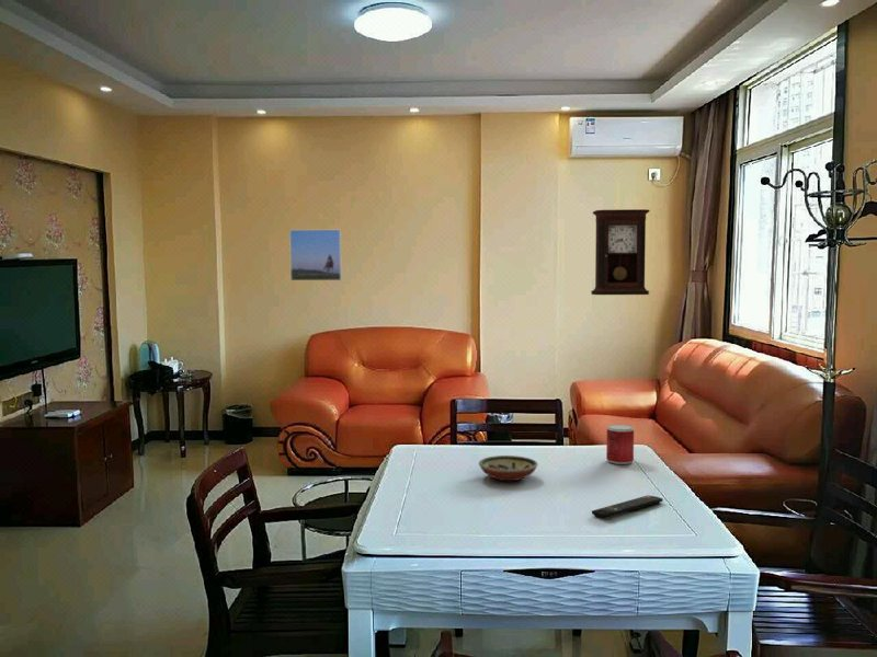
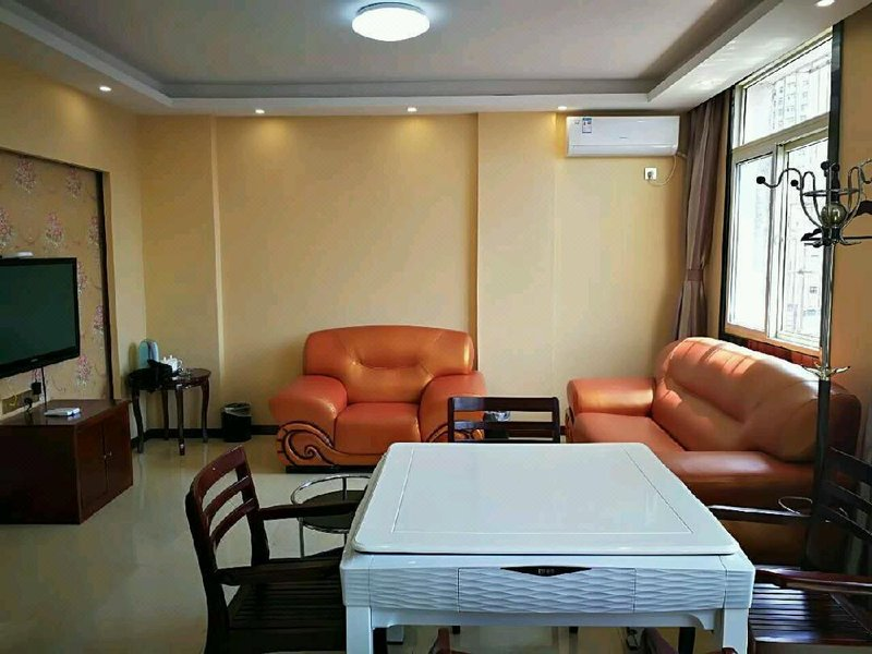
- remote control [591,495,664,519]
- beverage can [605,424,635,465]
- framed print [288,229,343,283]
- decorative bowl [478,454,539,482]
- pendulum clock [590,208,651,296]
